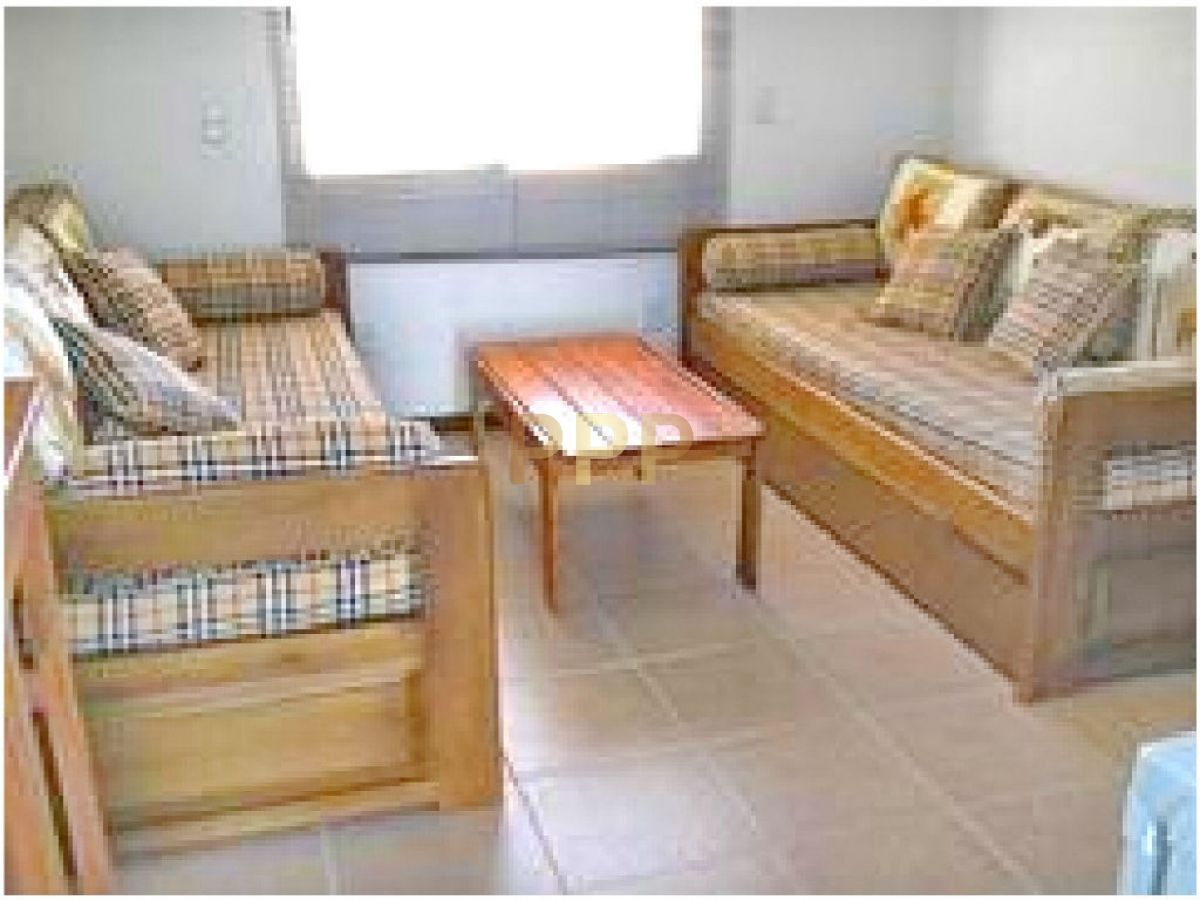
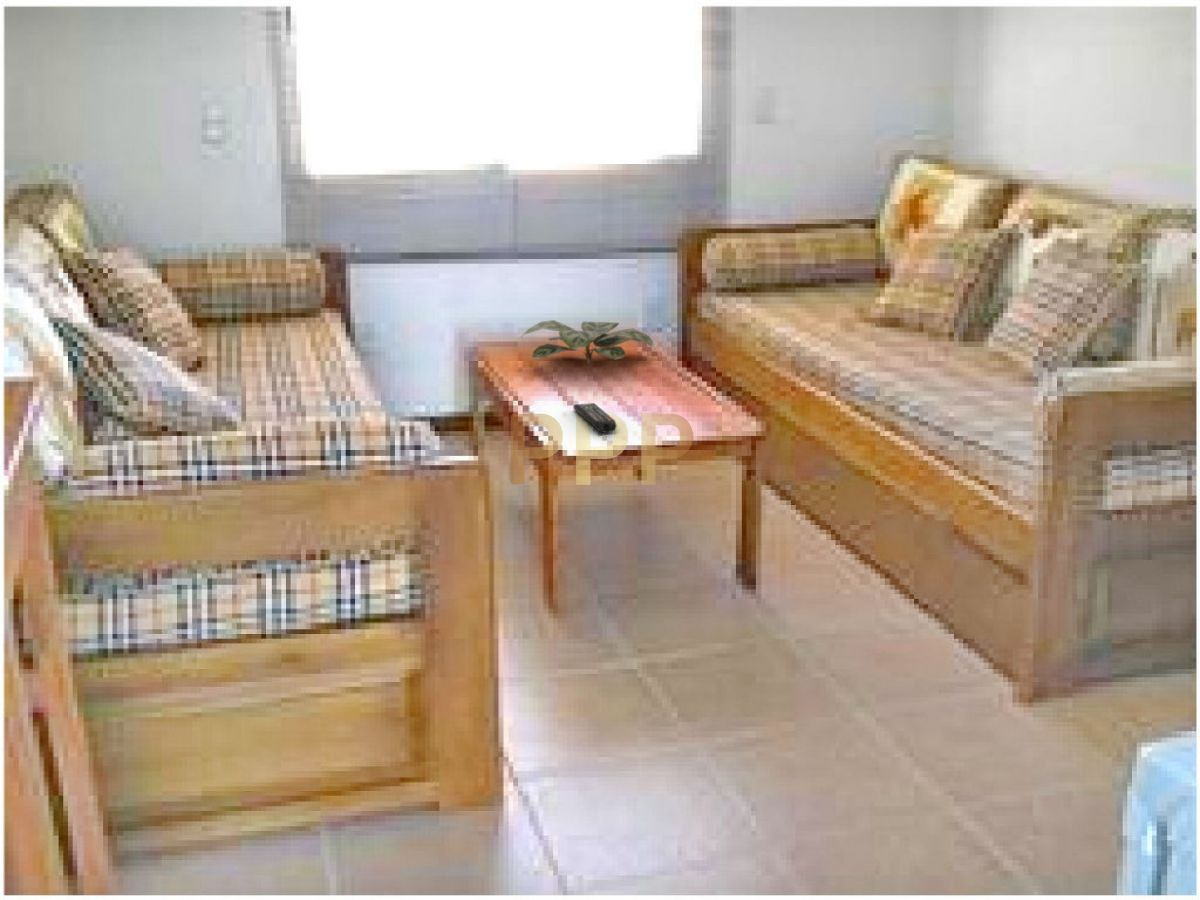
+ plant [518,319,655,365]
+ remote control [573,402,618,434]
